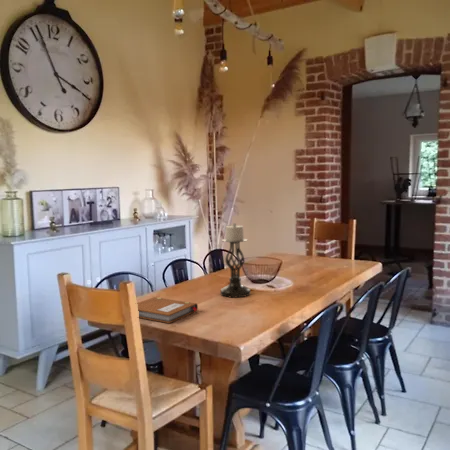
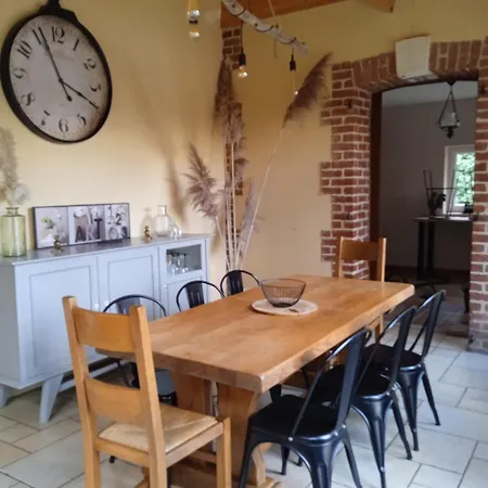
- candle holder [219,222,252,298]
- notebook [136,296,199,324]
